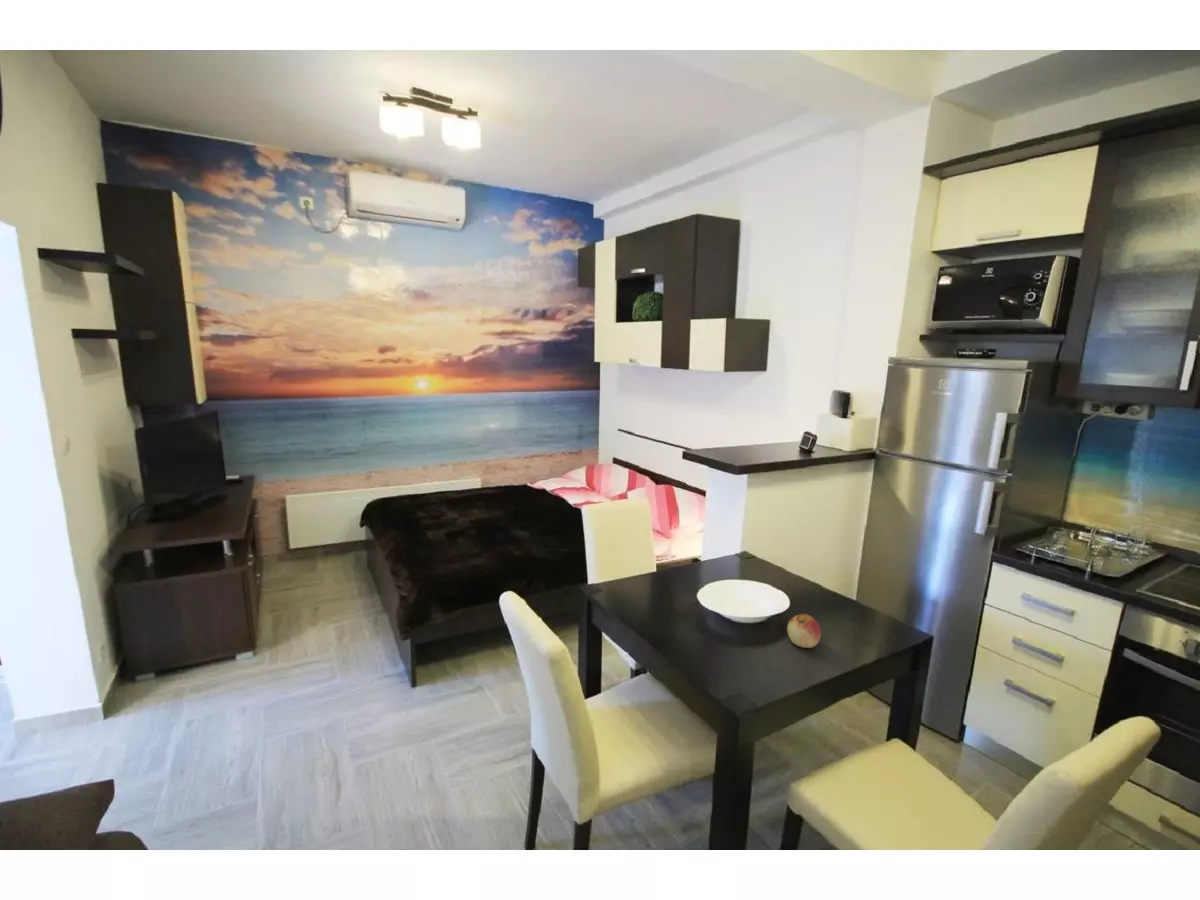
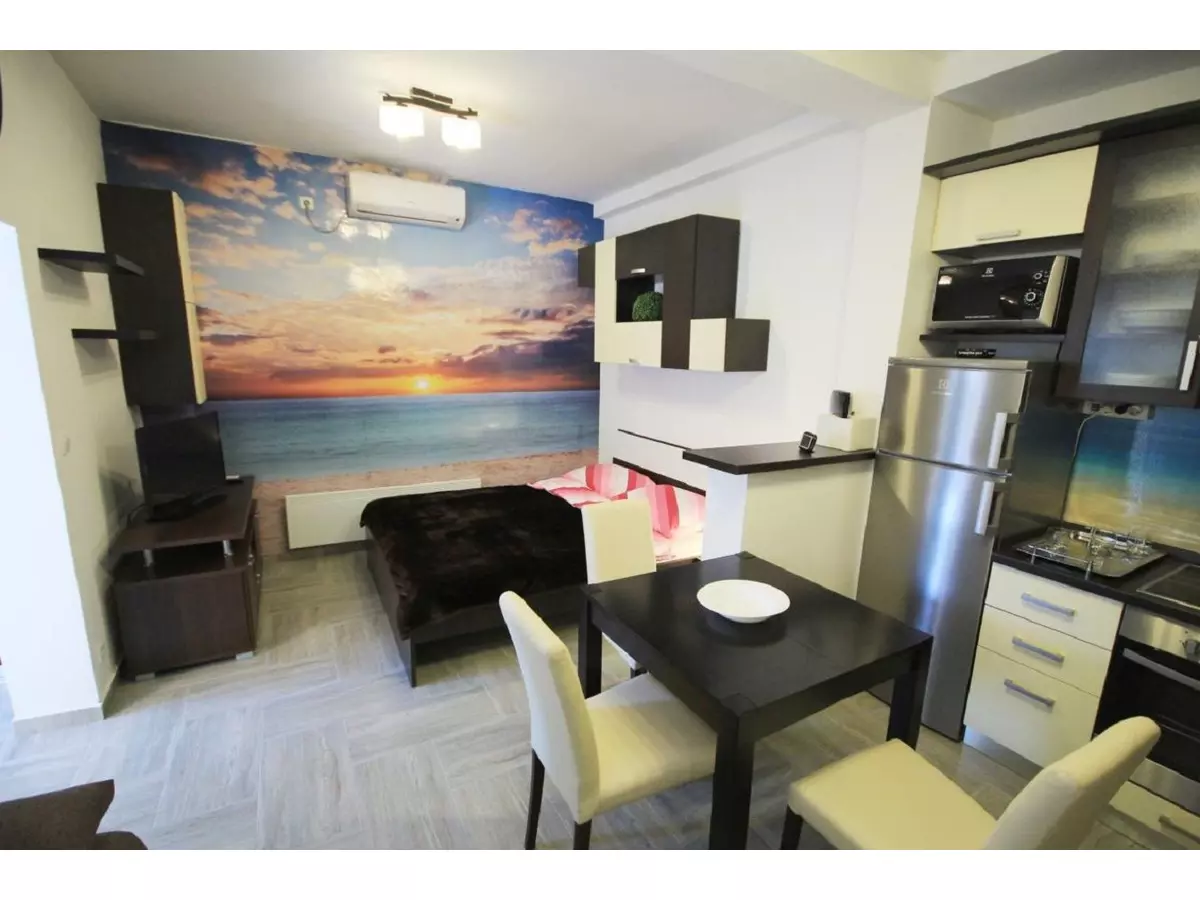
- apple [786,613,822,649]
